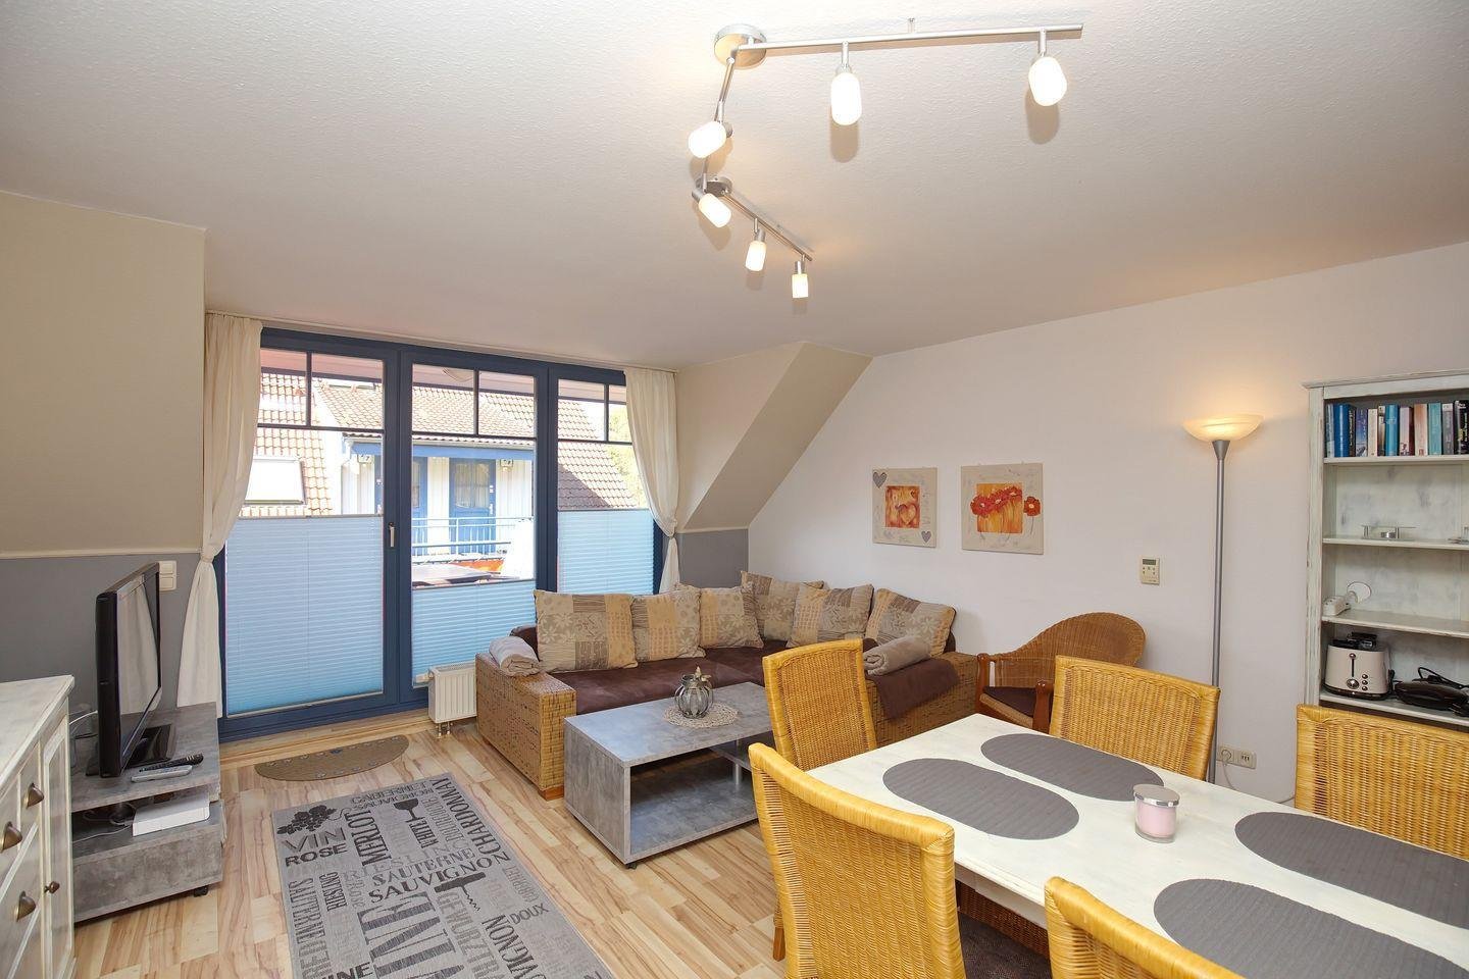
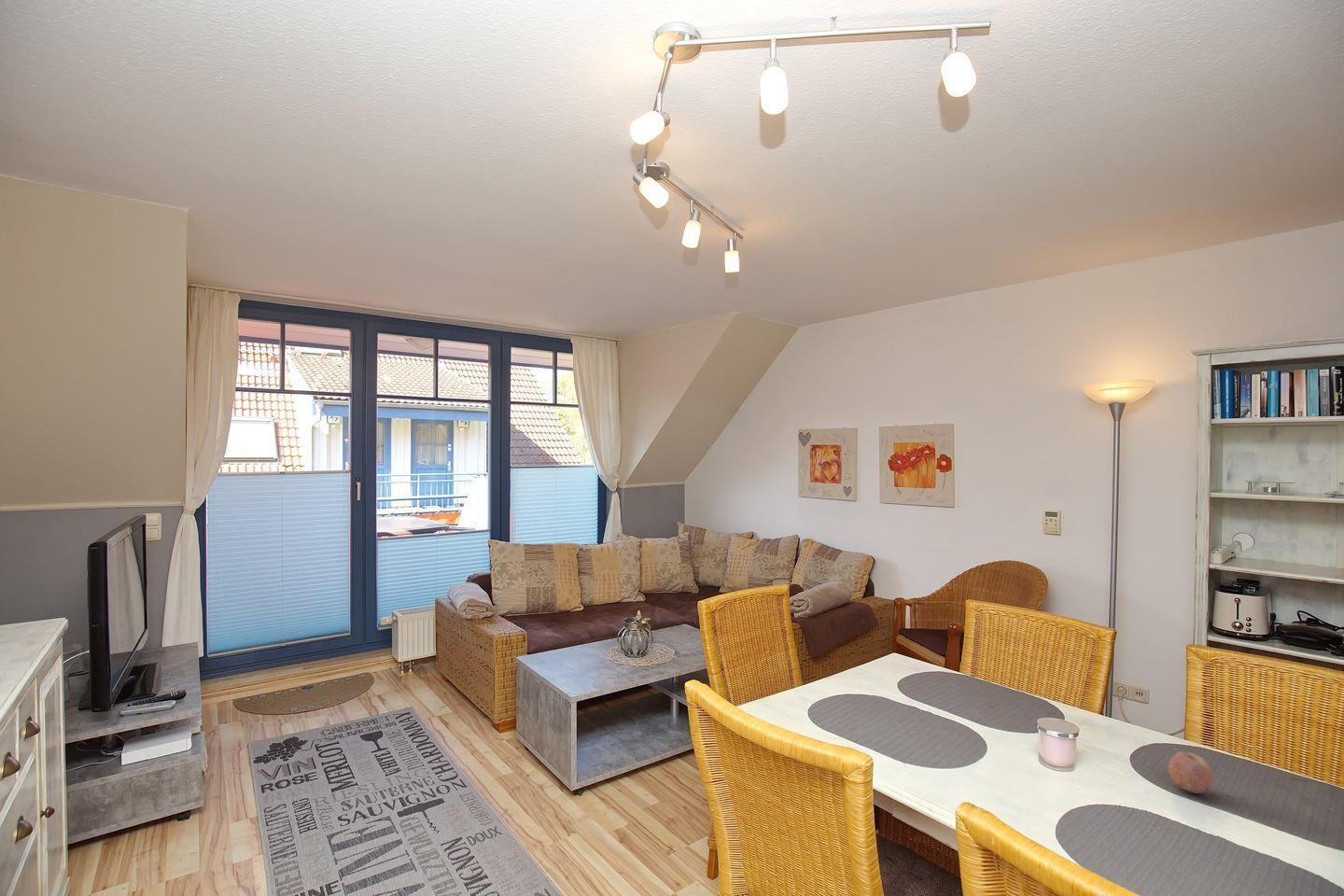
+ fruit [1168,750,1214,794]
